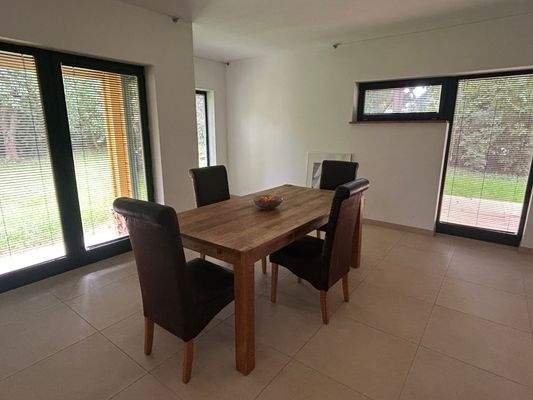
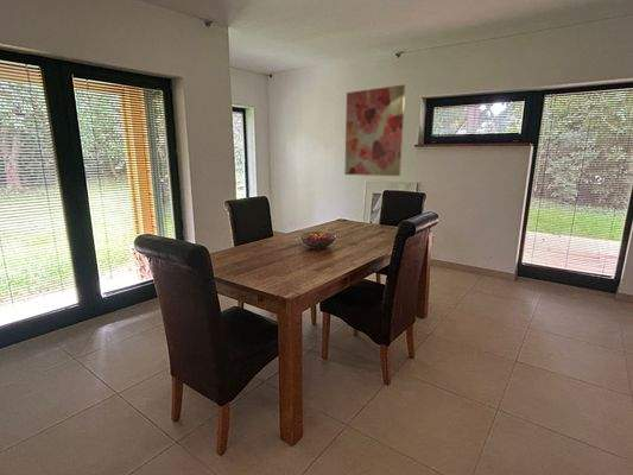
+ wall art [343,83,406,177]
